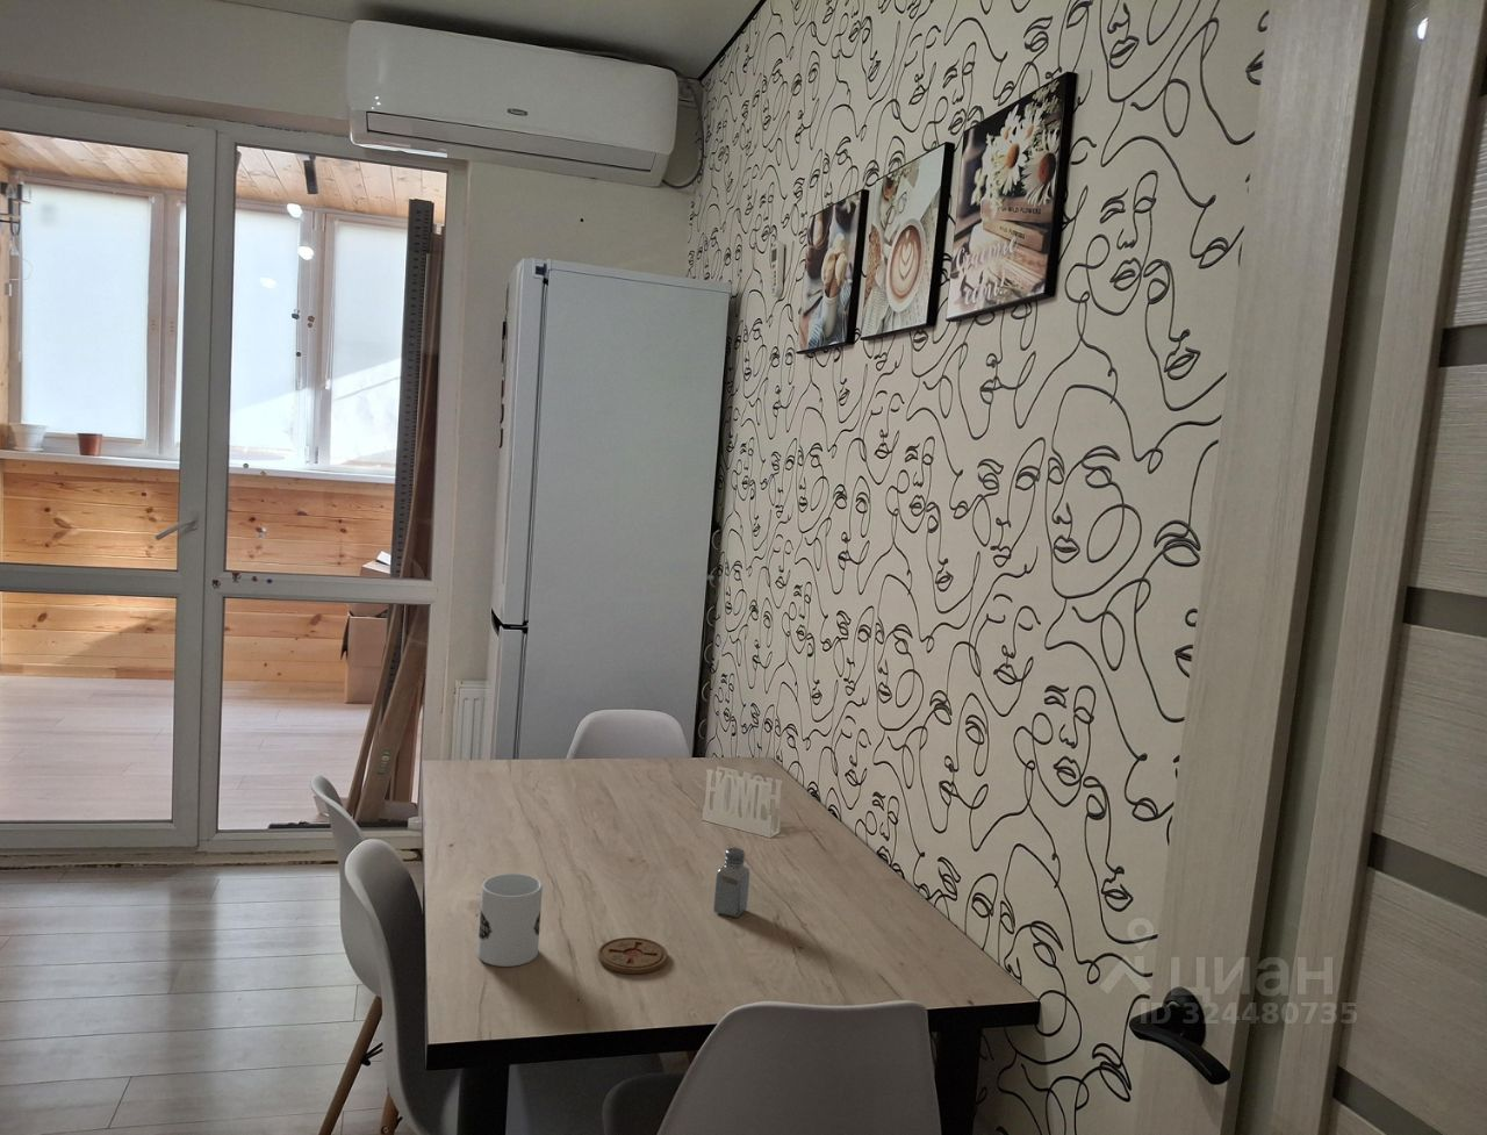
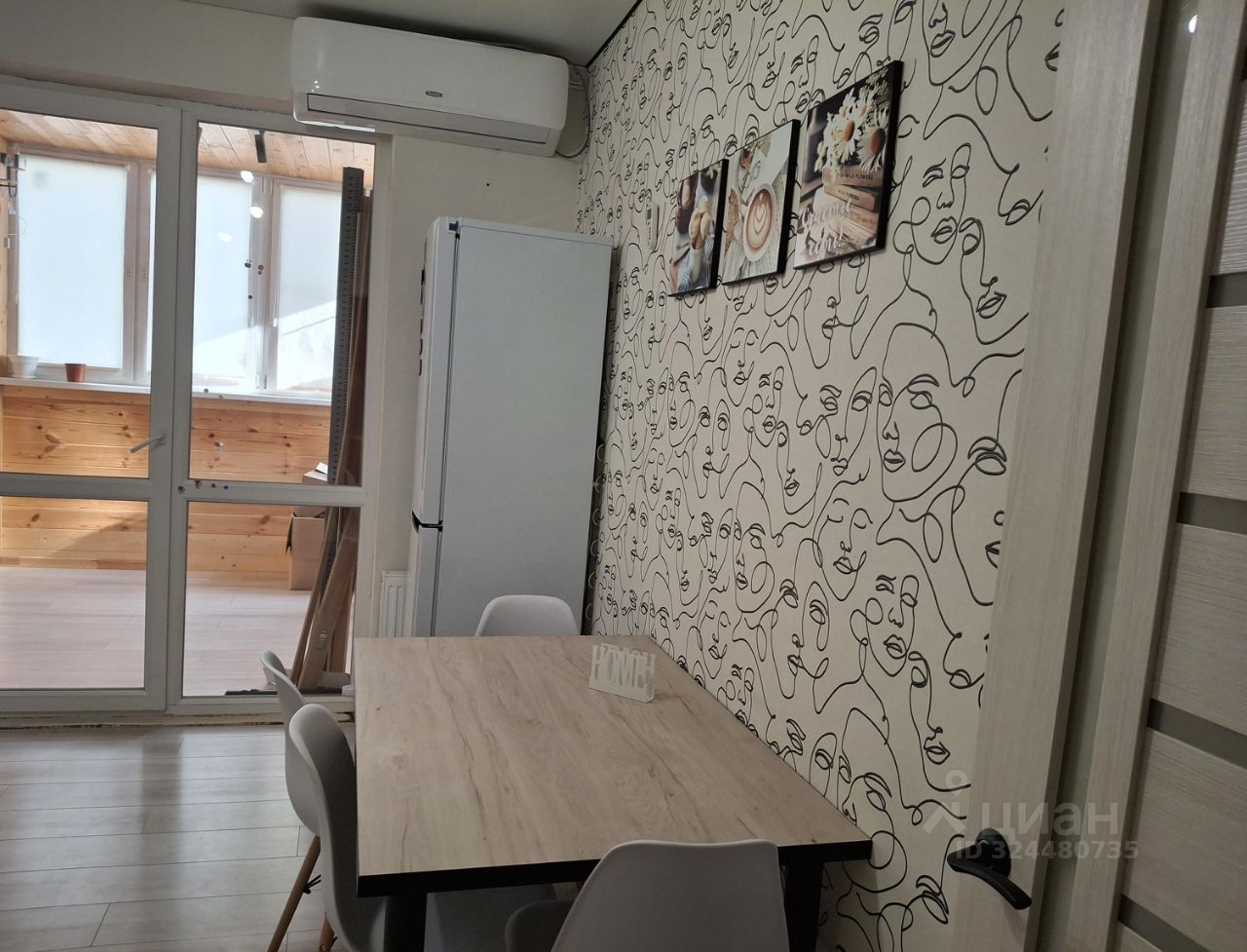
- coaster [596,936,669,975]
- saltshaker [712,846,750,919]
- mug [476,873,544,968]
